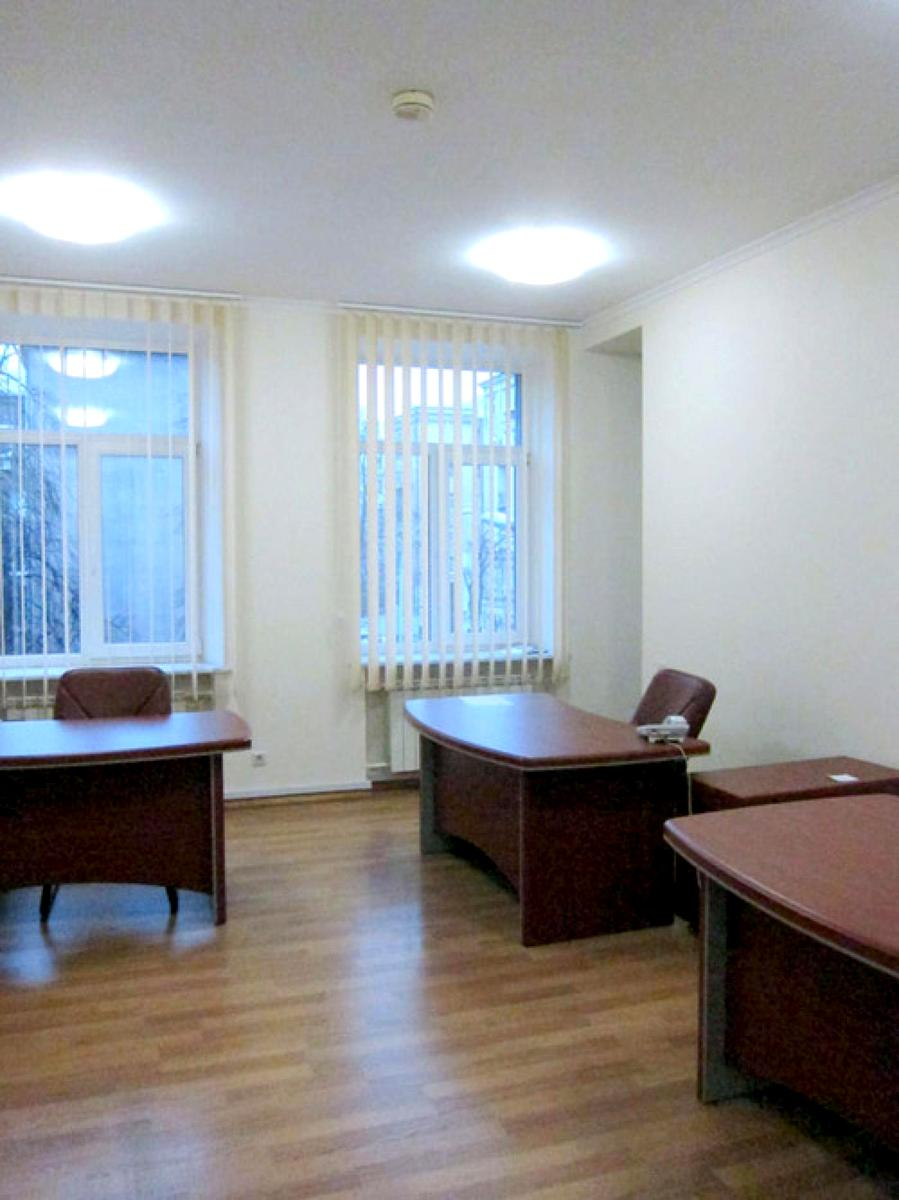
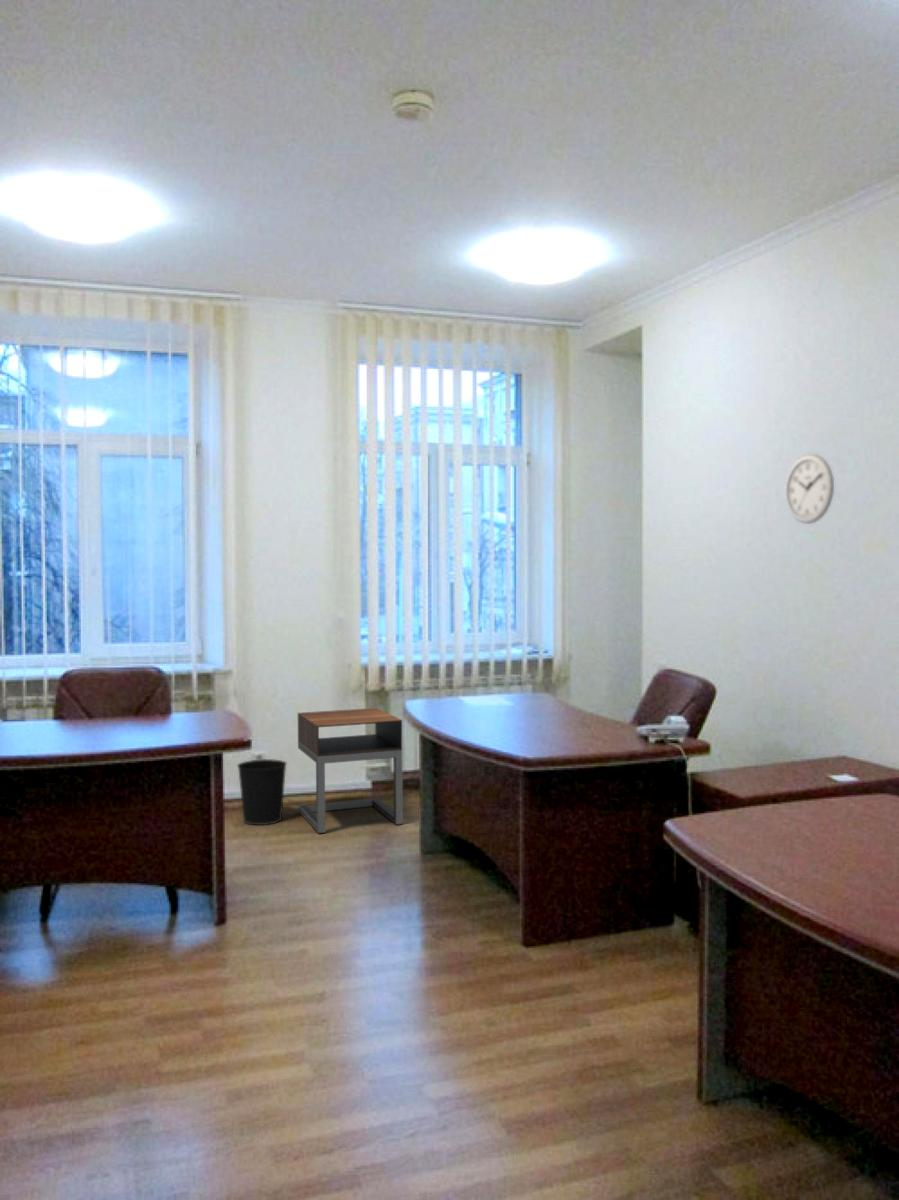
+ nightstand [297,707,404,835]
+ wastebasket [236,758,288,826]
+ wall clock [784,453,835,525]
